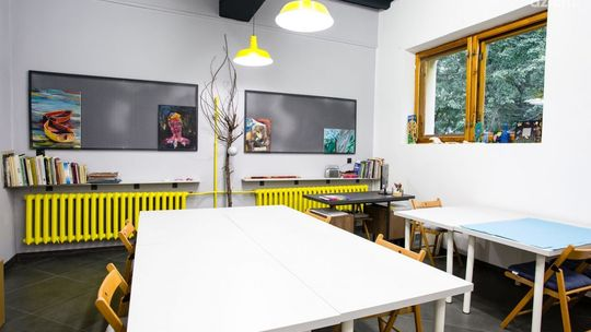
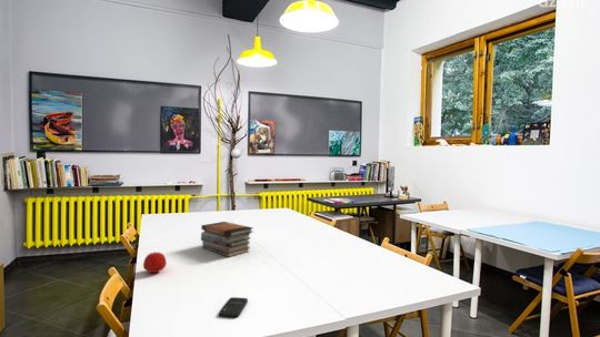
+ smartphone [218,296,249,318]
+ apple [142,252,168,274]
+ book stack [200,221,254,258]
